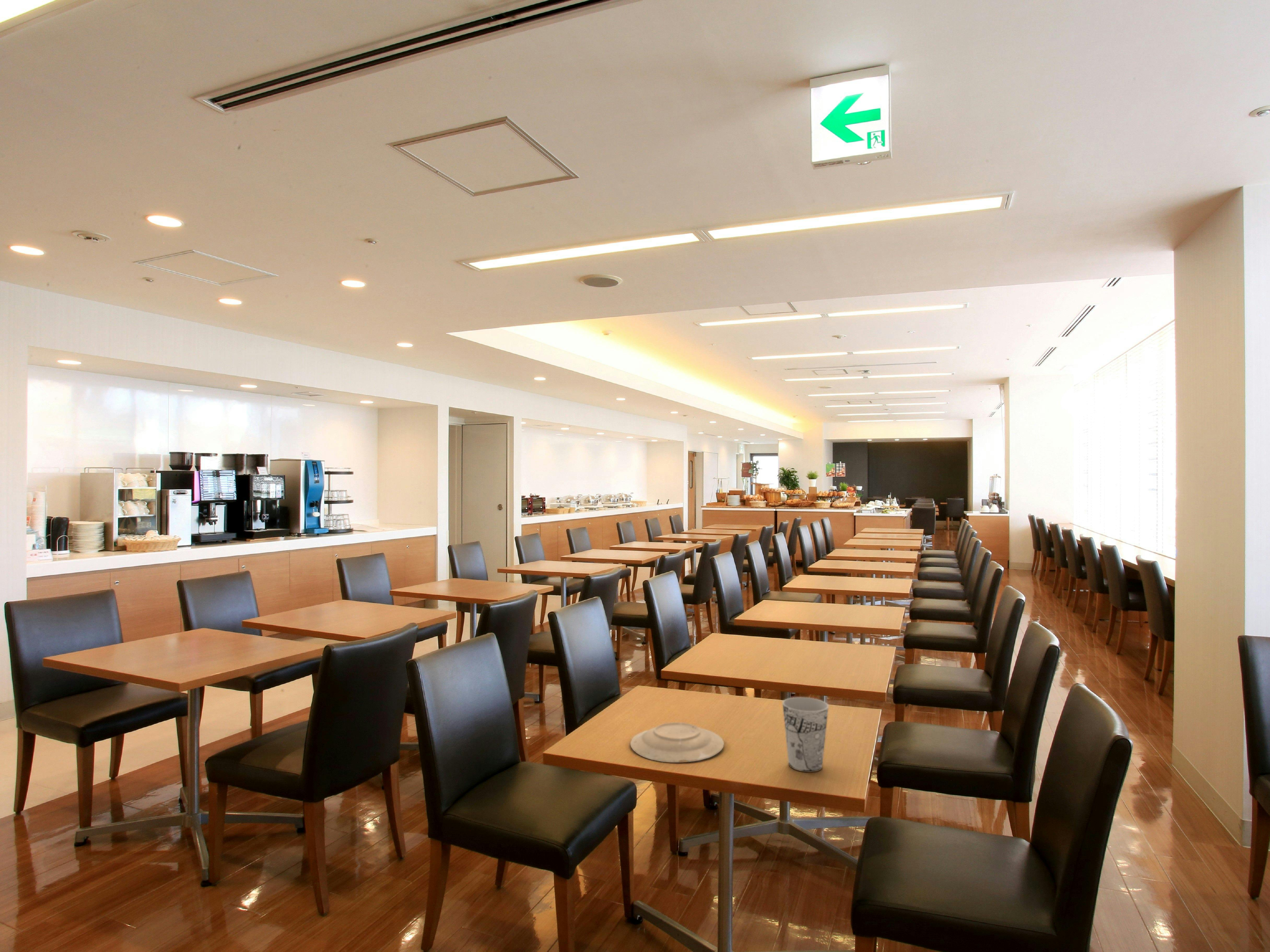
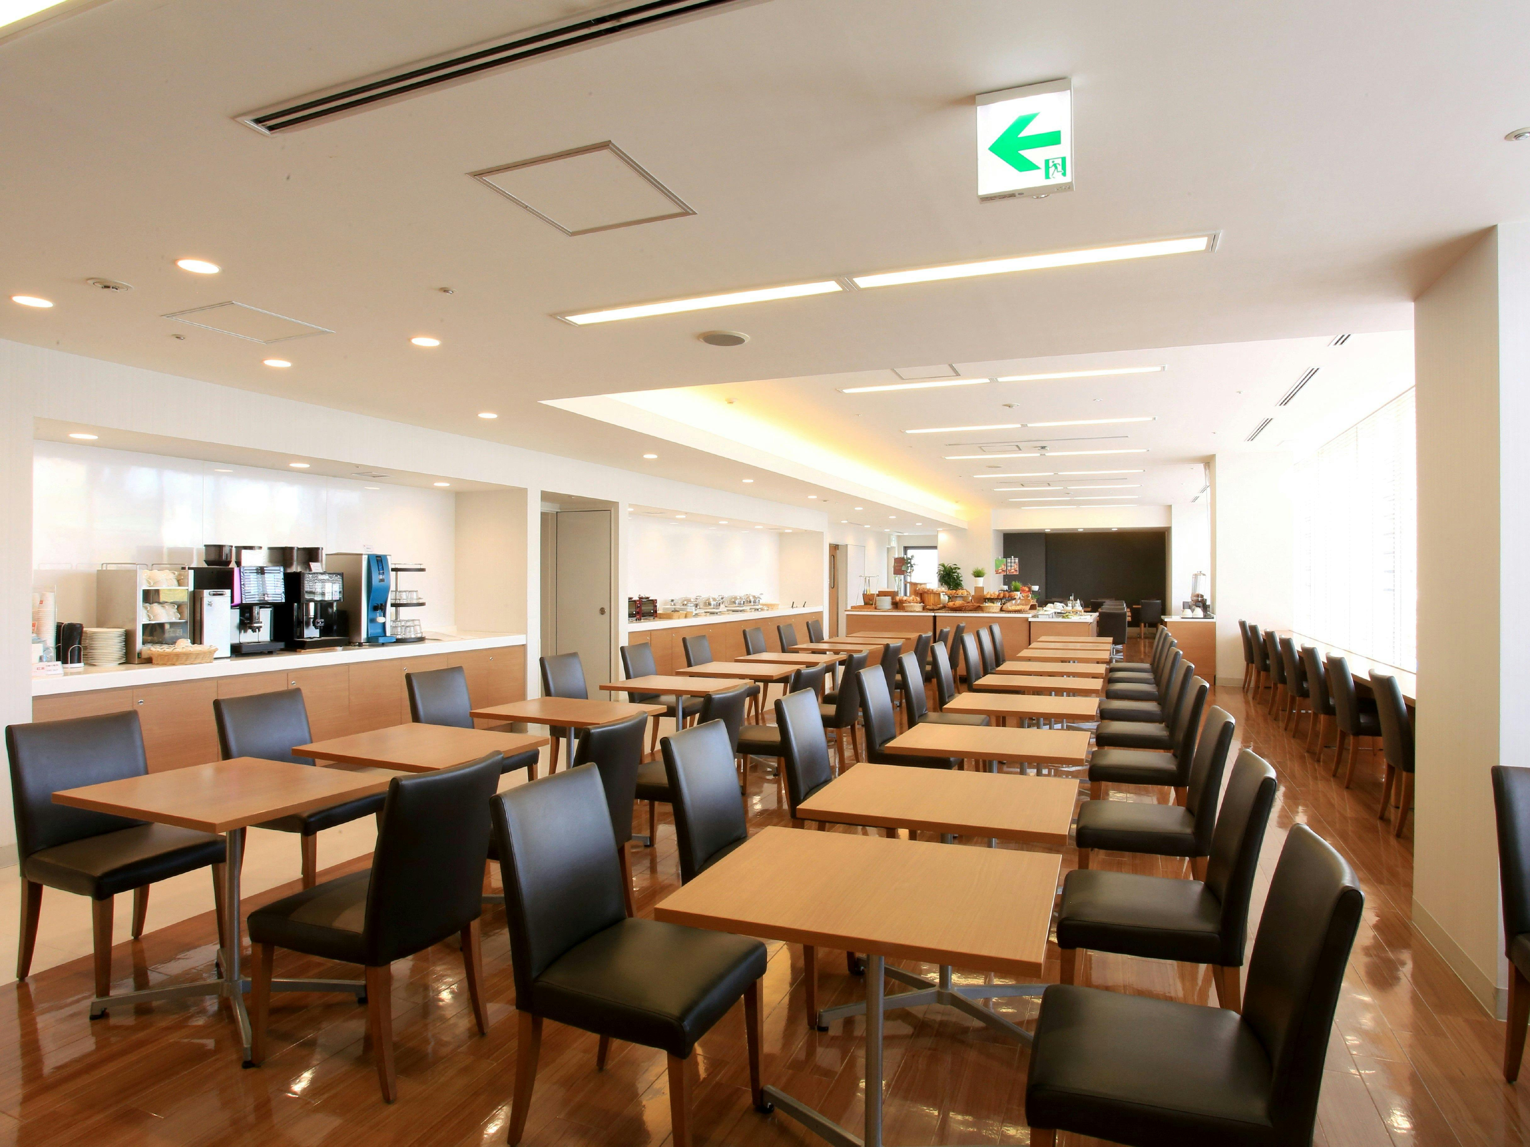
- plate [630,722,724,763]
- cup [782,697,829,773]
